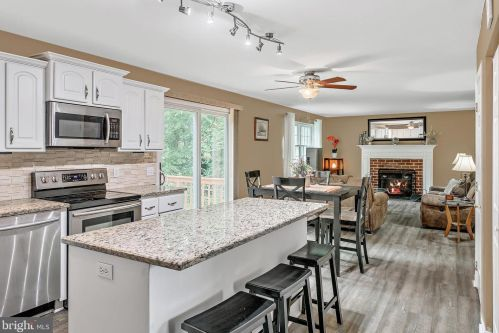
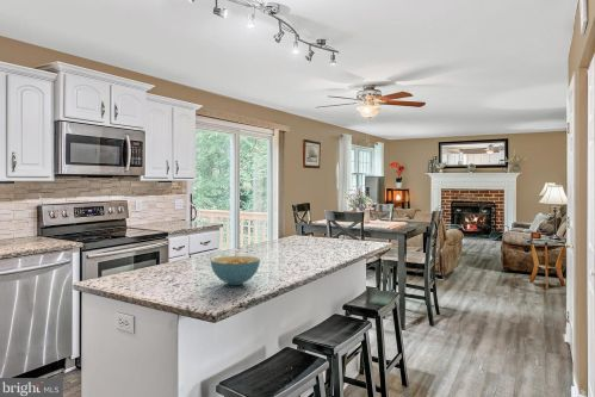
+ cereal bowl [210,255,261,286]
